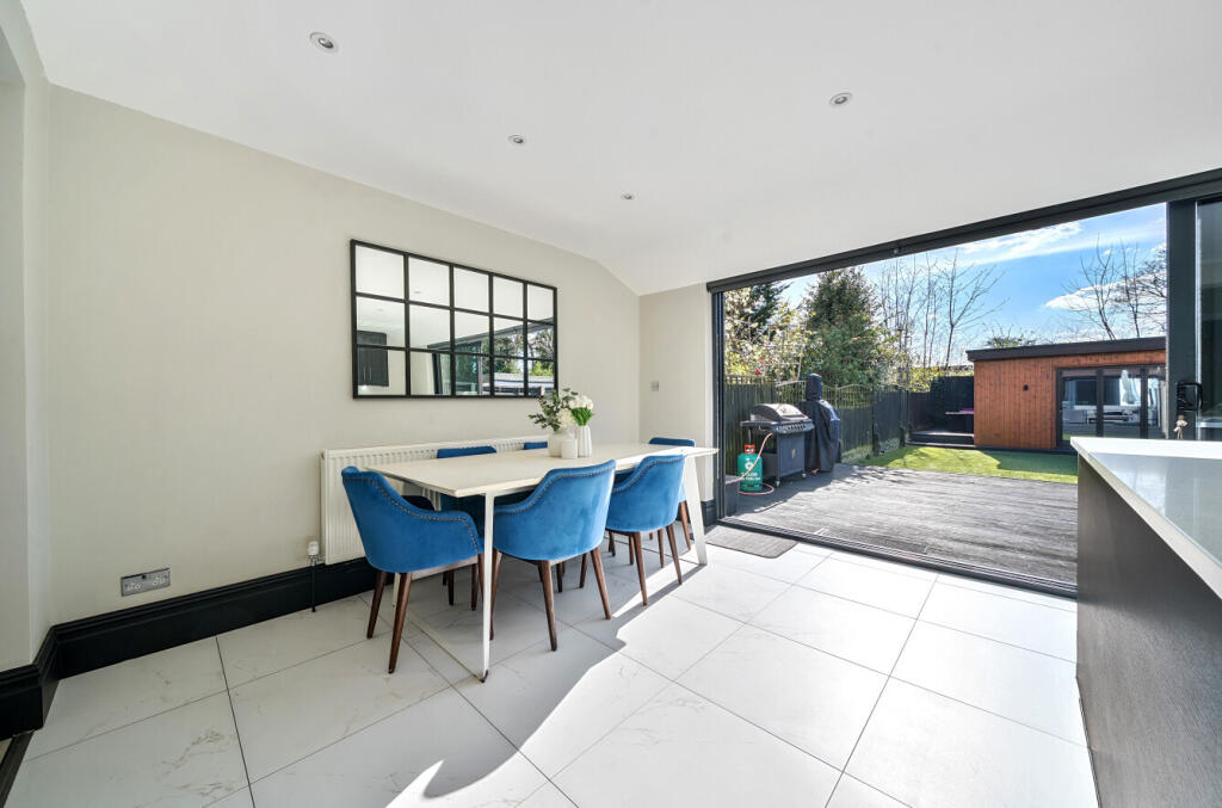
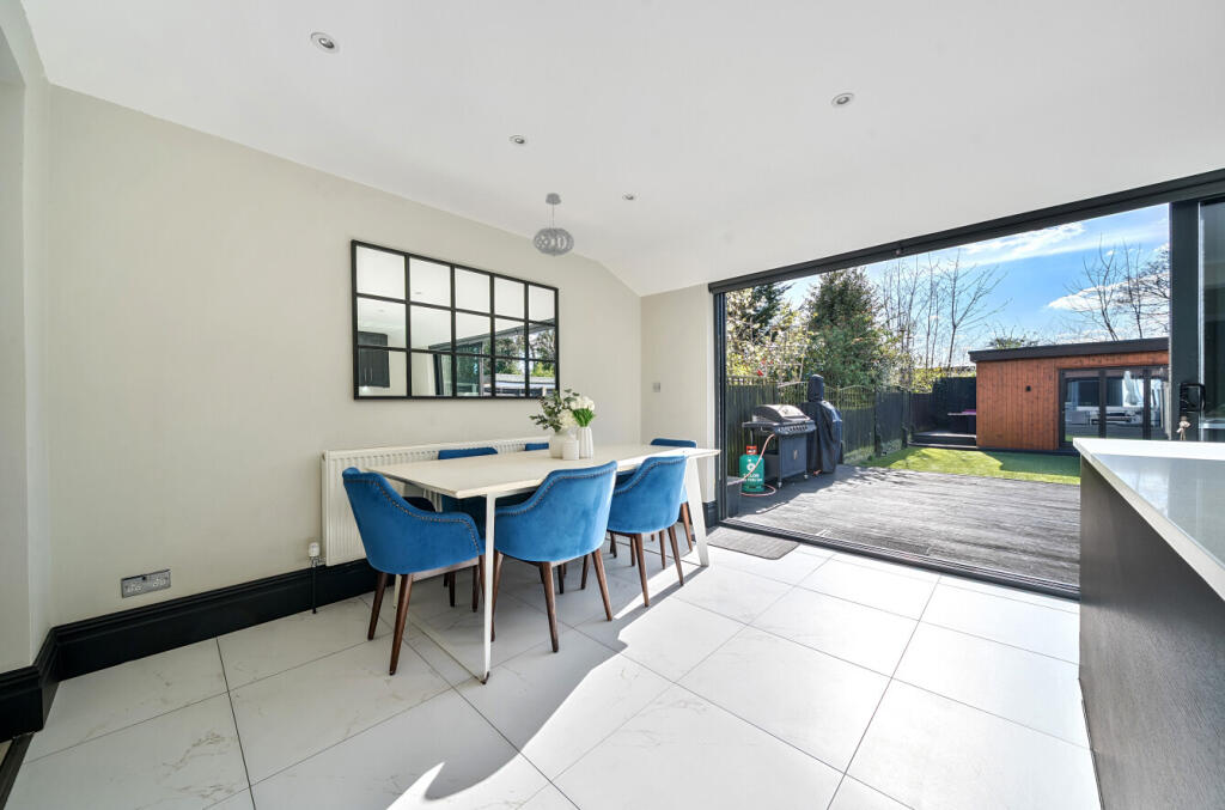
+ pendant light [532,193,575,257]
